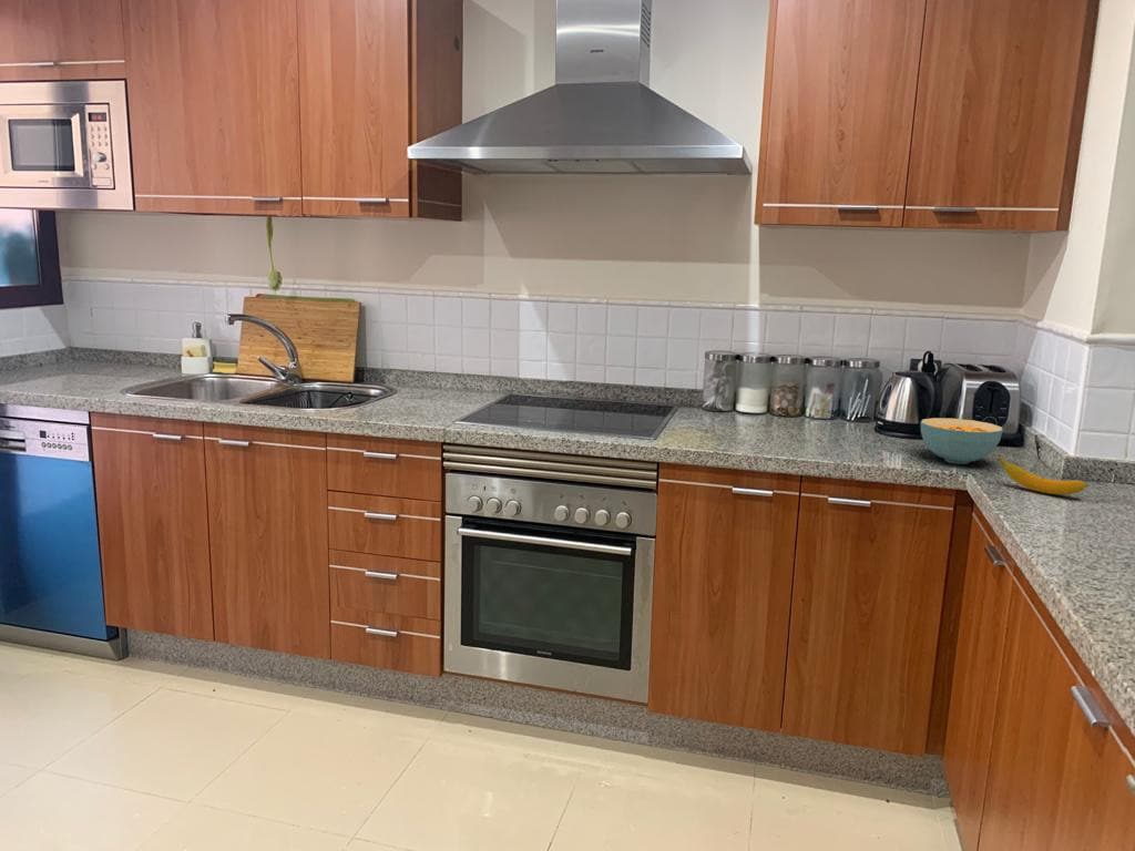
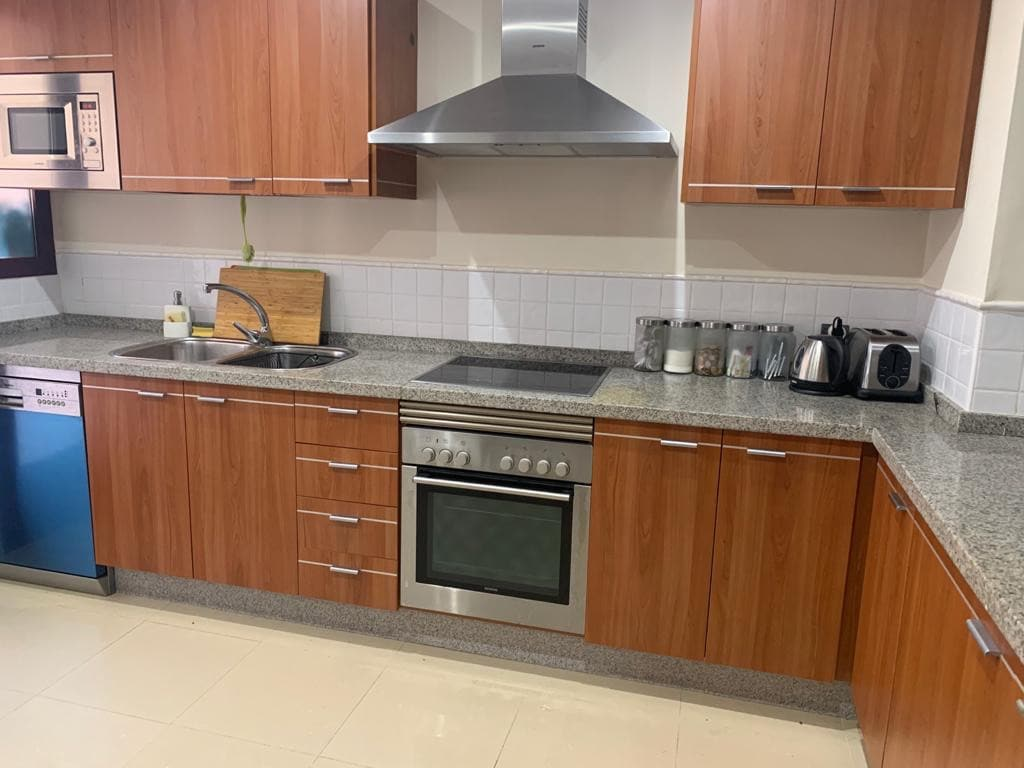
- banana [996,457,1087,495]
- cereal bowl [920,417,1004,465]
